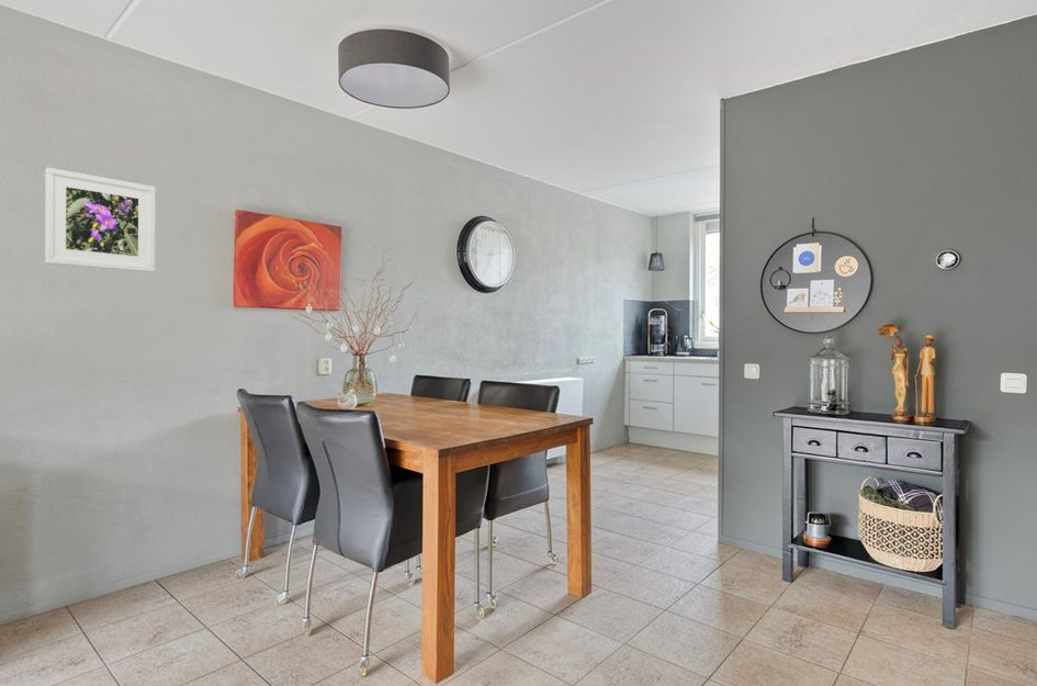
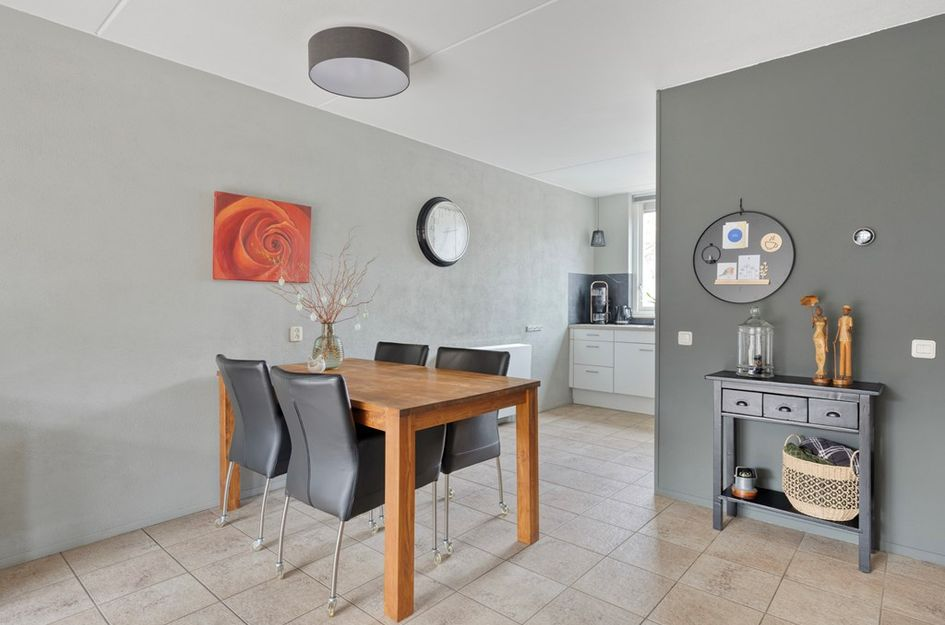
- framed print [44,167,156,273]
